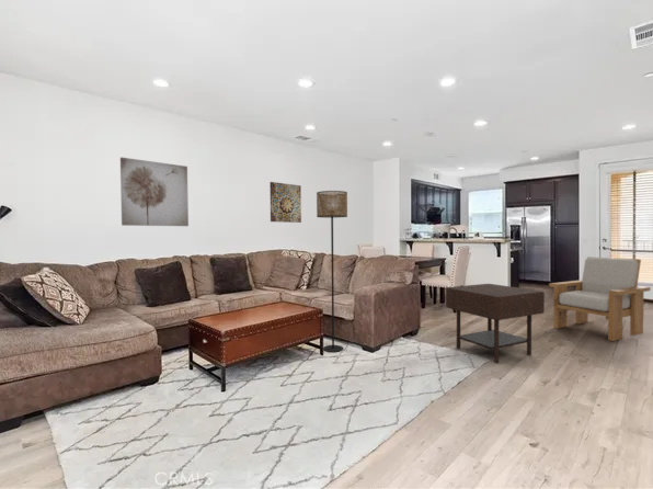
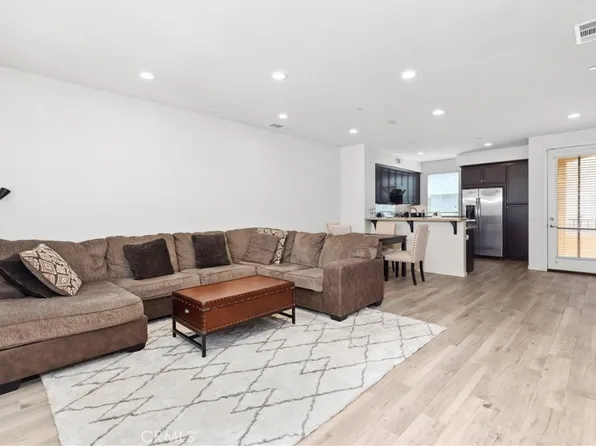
- wall art [119,156,190,227]
- floor lamp [316,190,348,353]
- armchair [548,255,651,342]
- side table [445,283,546,364]
- wall art [268,181,302,224]
